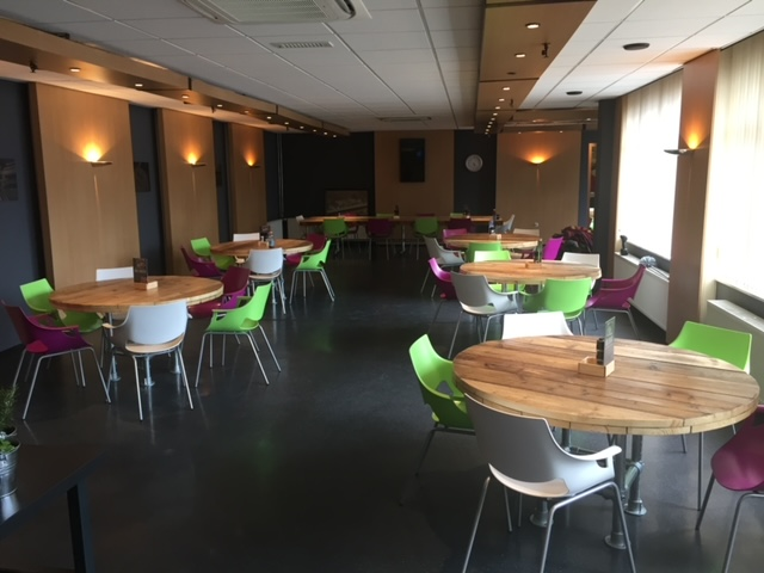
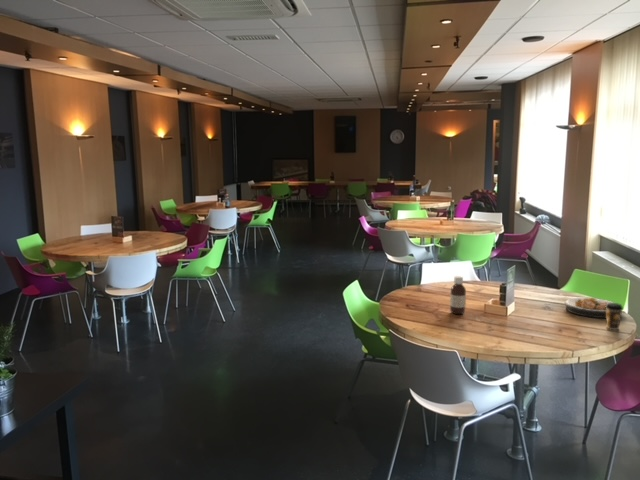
+ bottle [449,275,467,315]
+ plate [564,297,615,319]
+ coffee cup [605,302,624,331]
